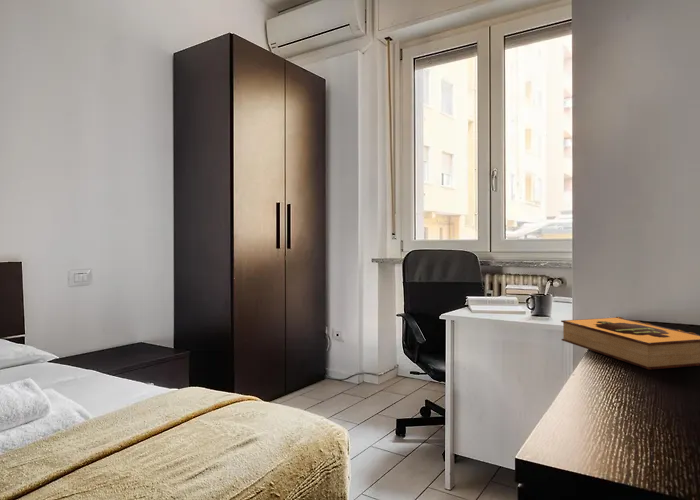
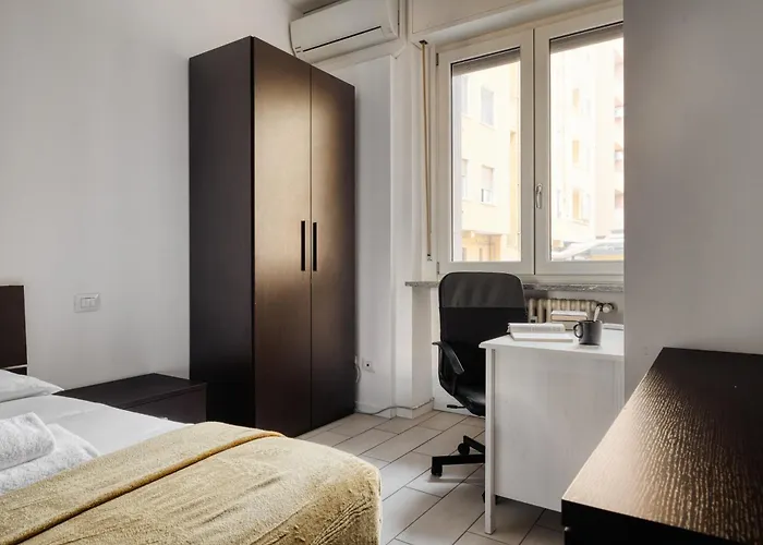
- hardback book [560,316,700,371]
